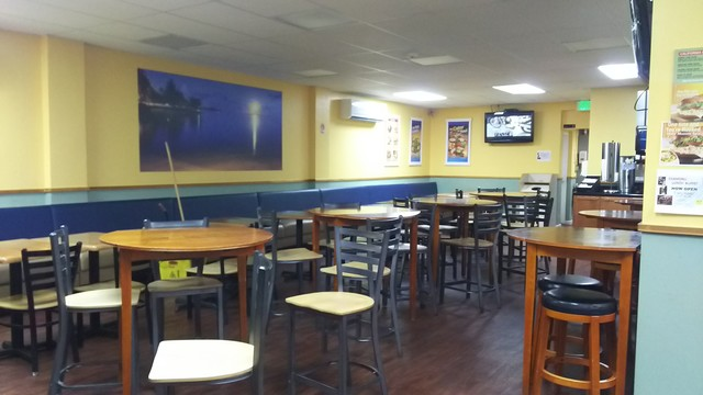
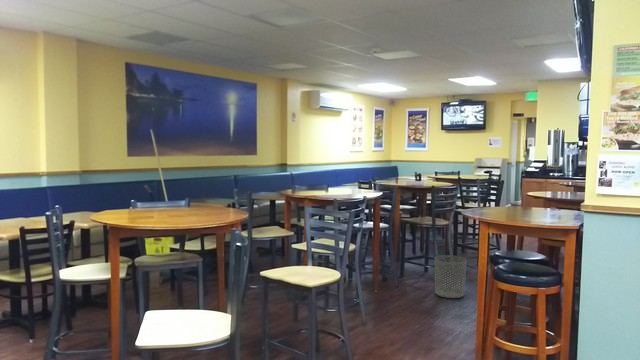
+ waste bin [434,254,468,299]
